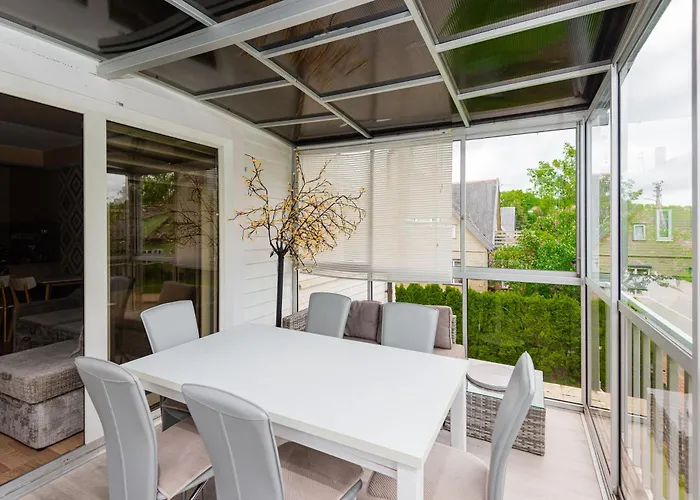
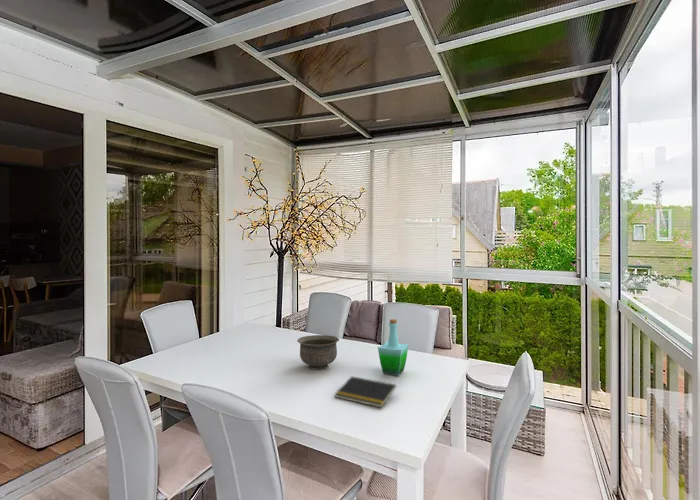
+ bottle [377,318,410,377]
+ bowl [296,334,340,370]
+ notepad [333,375,397,409]
